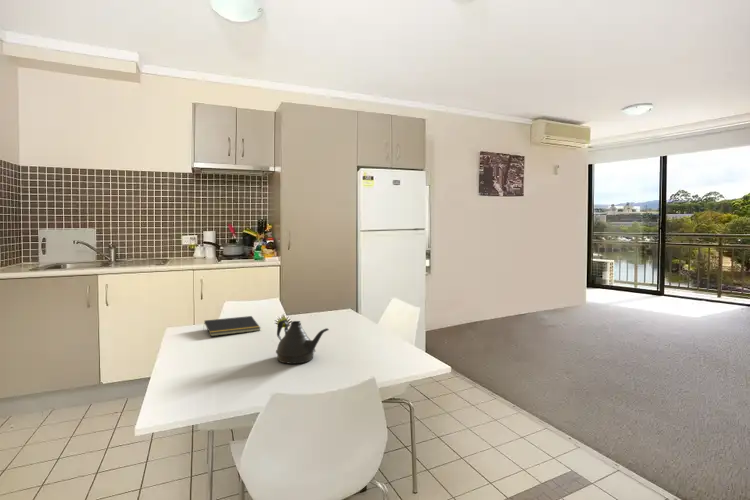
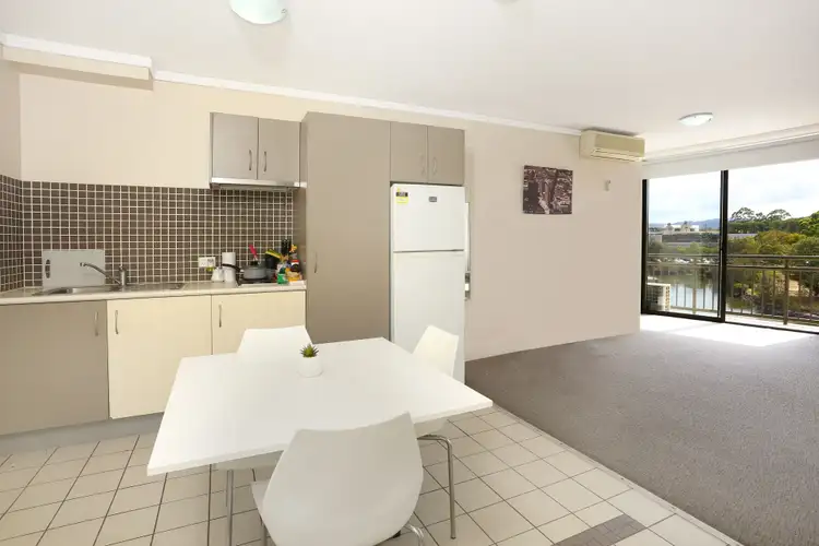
- teapot [275,319,330,365]
- notepad [202,315,261,337]
